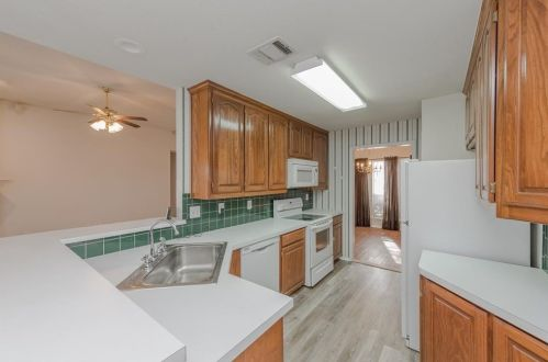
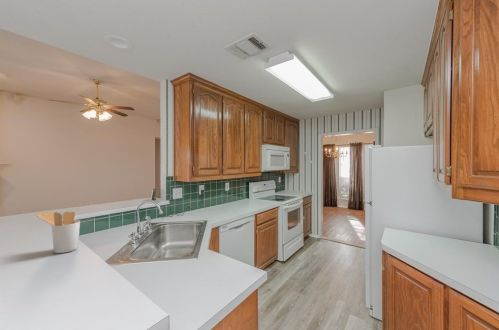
+ utensil holder [35,210,81,254]
